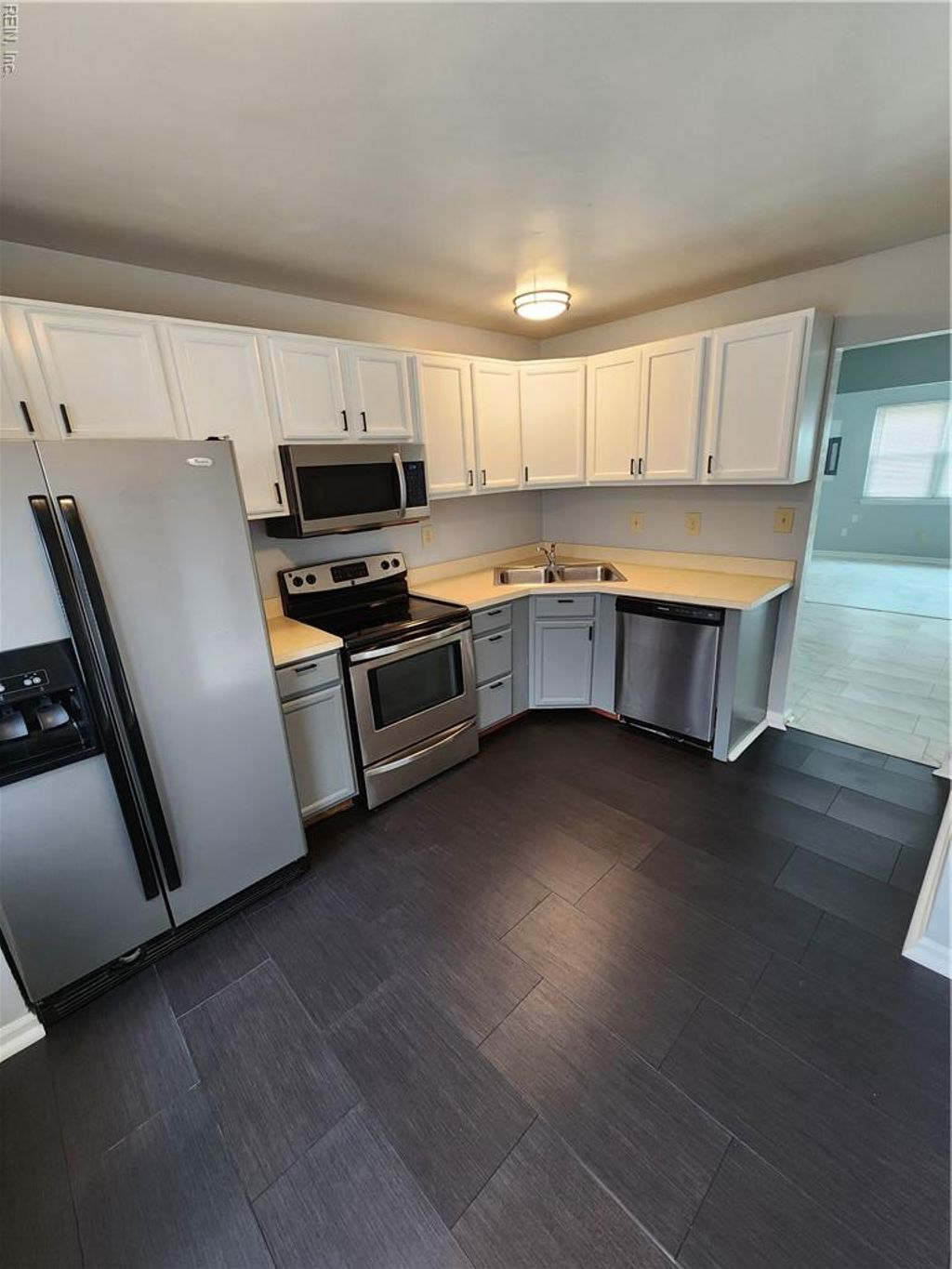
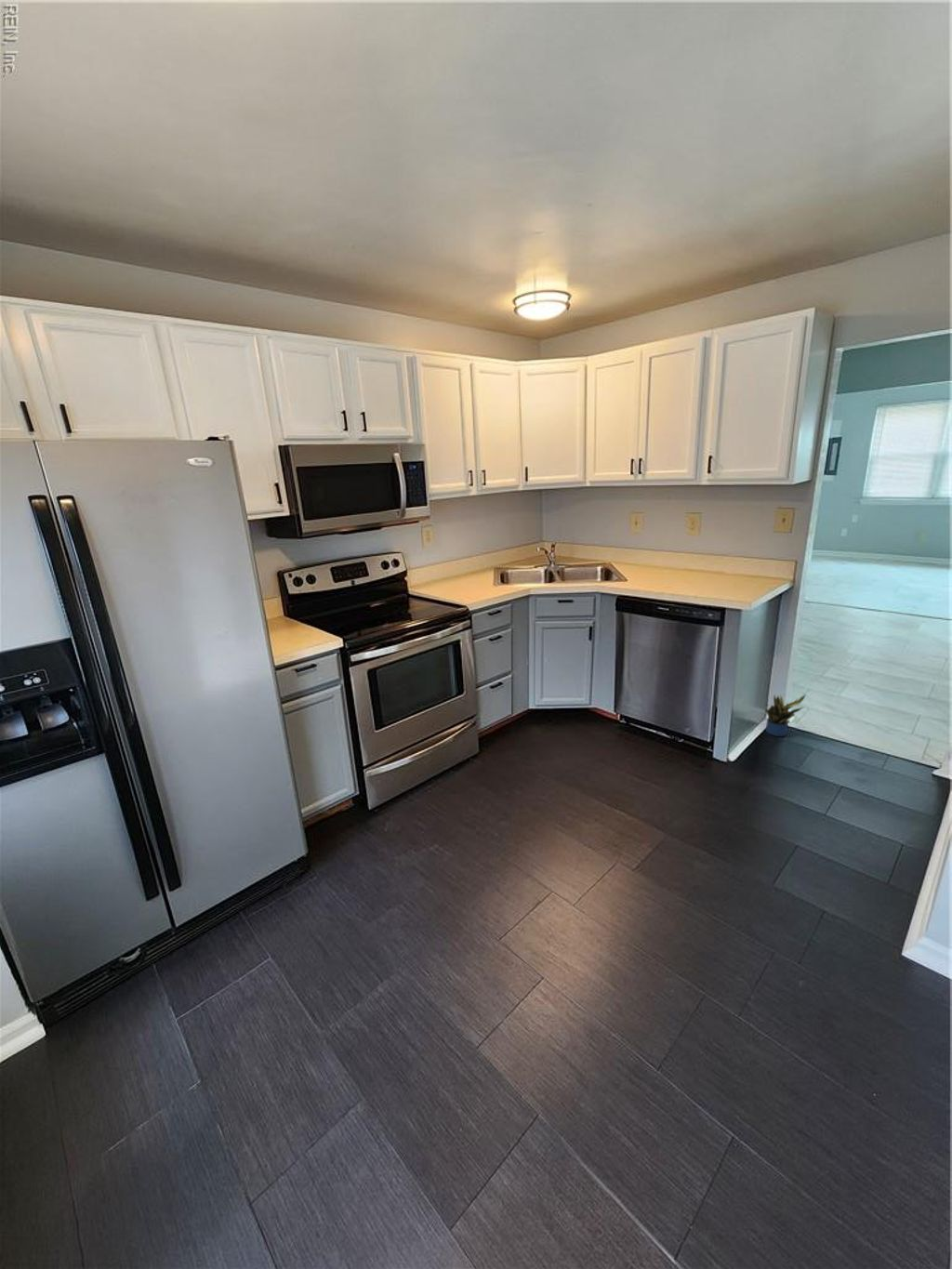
+ potted plant [765,694,807,737]
